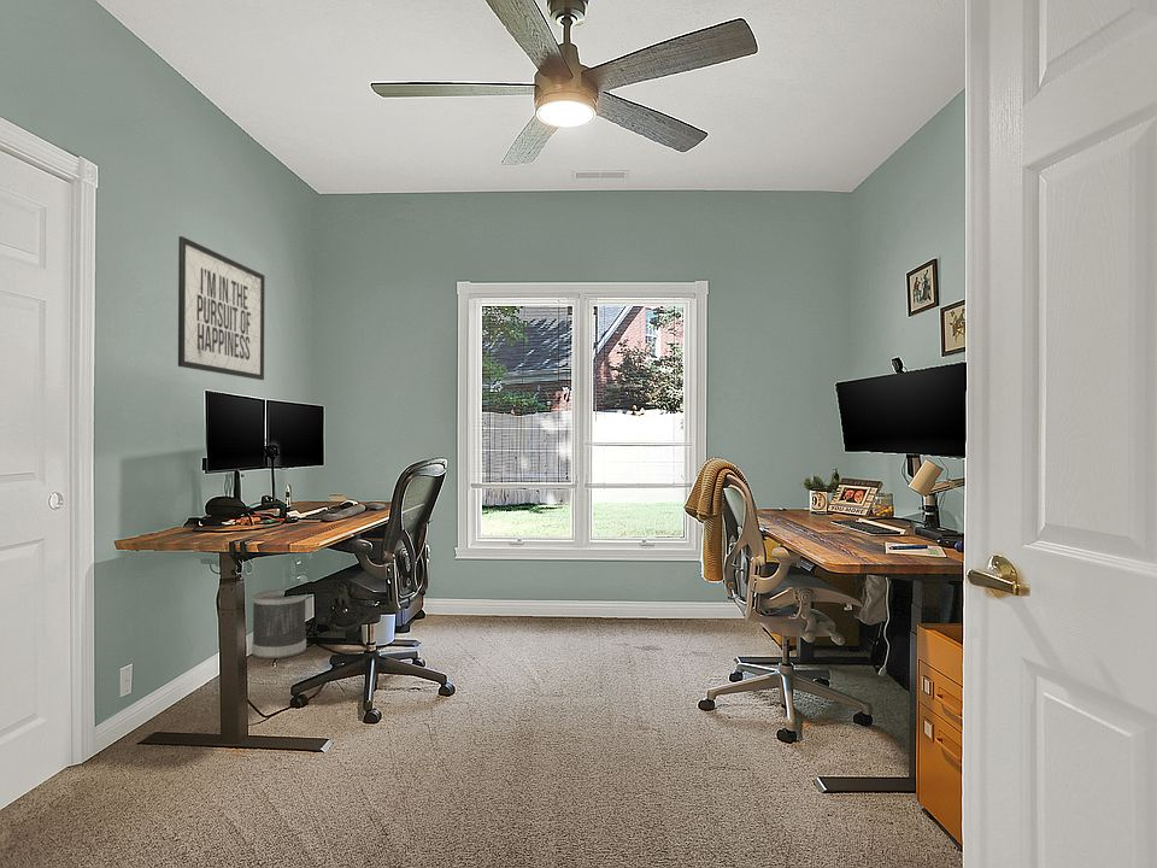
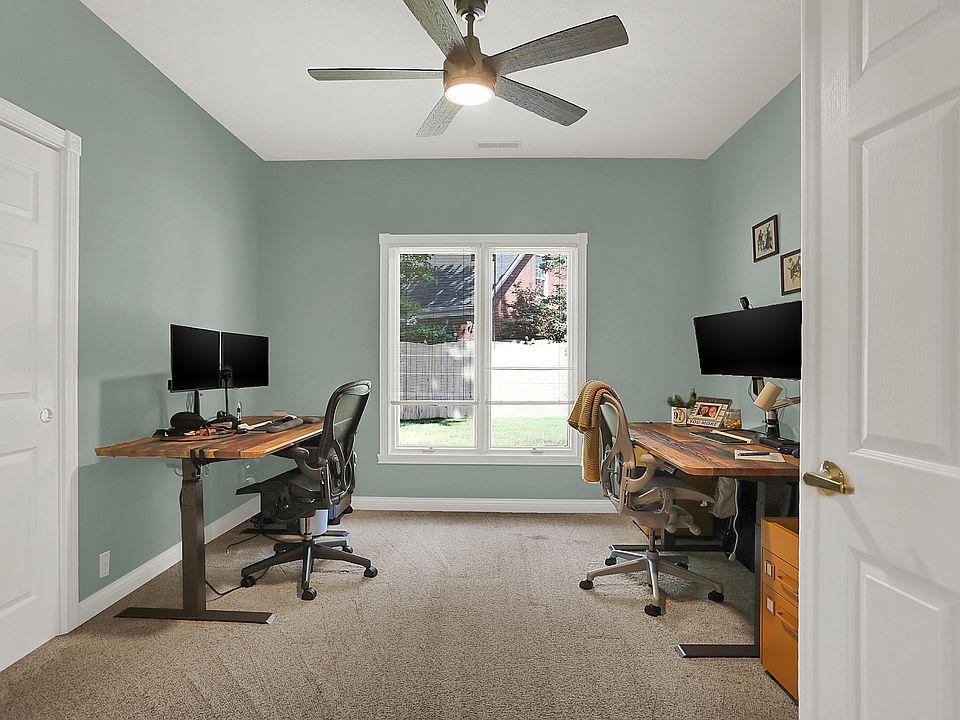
- wastebasket [251,588,307,659]
- mirror [177,235,266,381]
